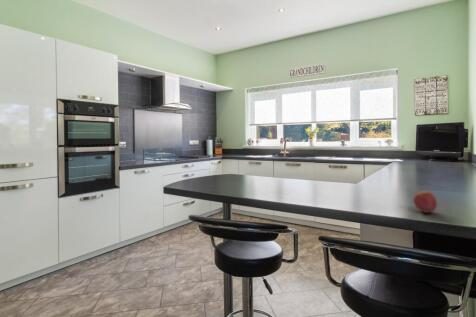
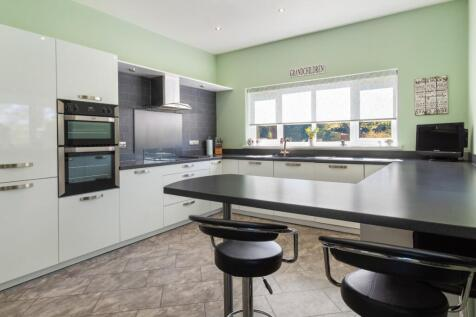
- fruit [412,190,438,214]
